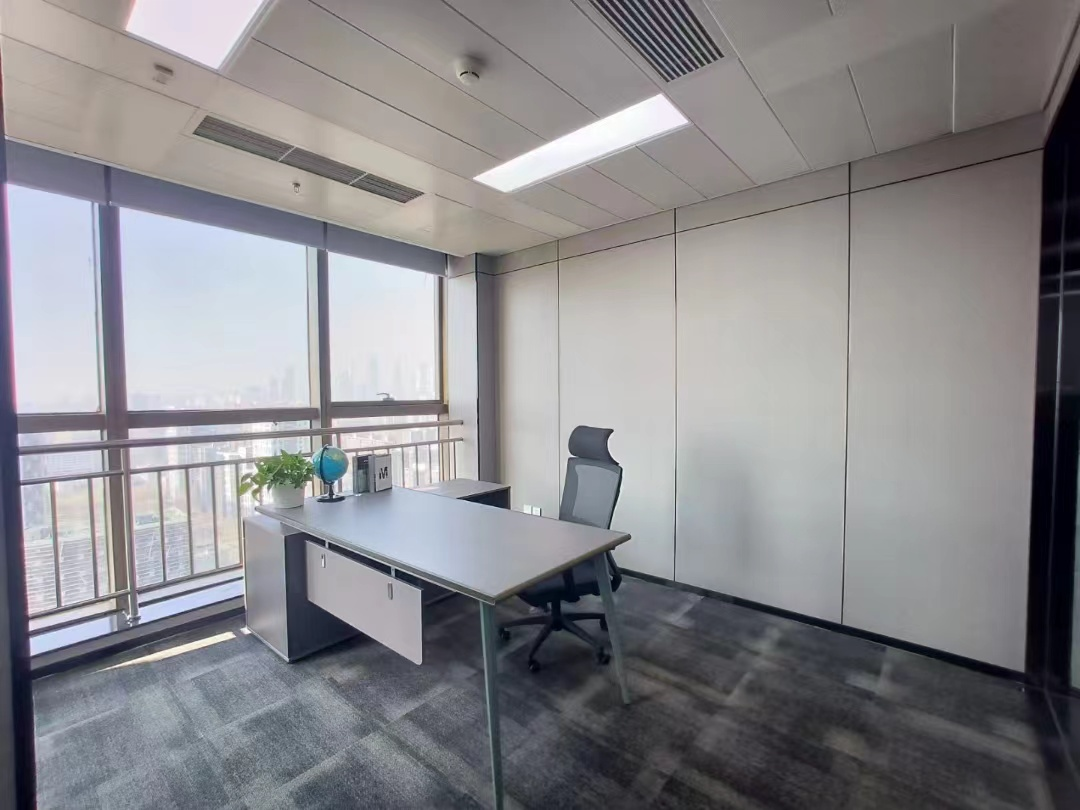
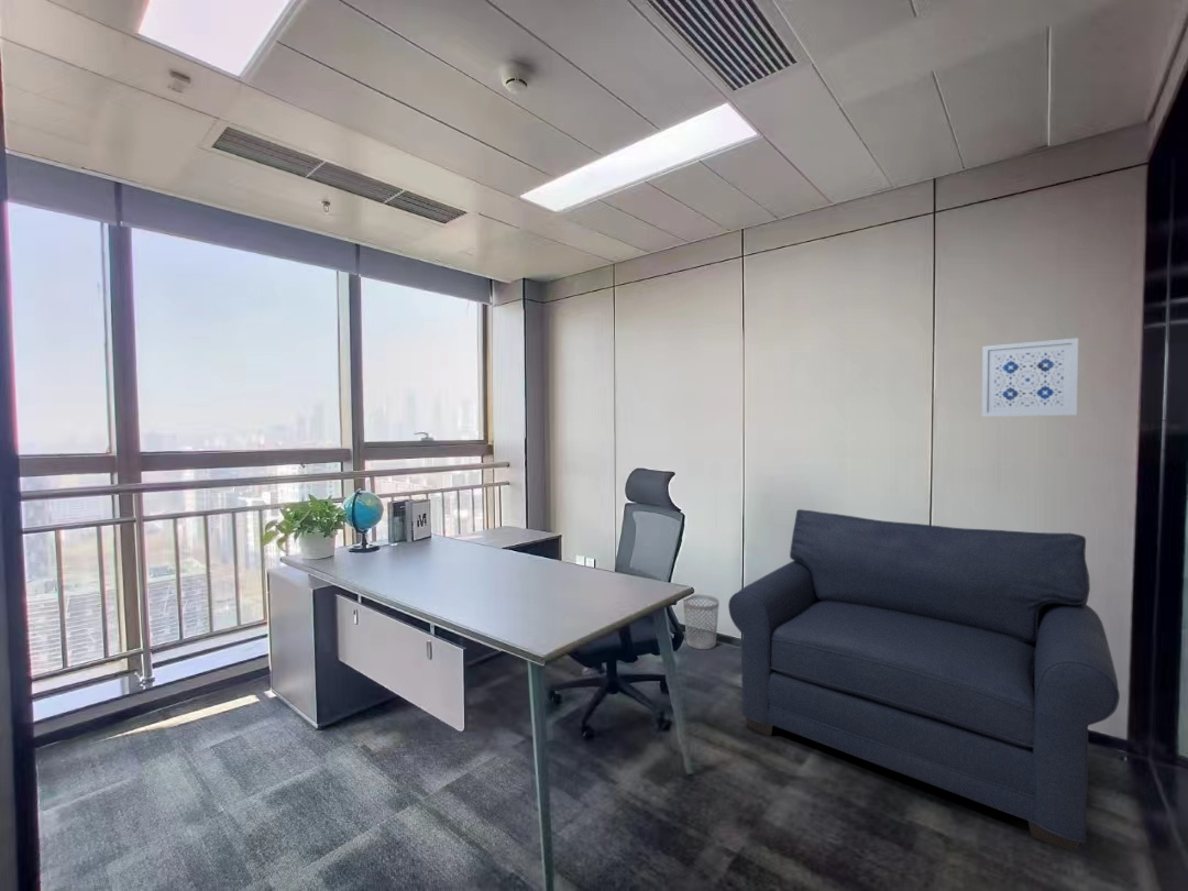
+ wall art [981,337,1079,418]
+ wastebasket [682,594,721,650]
+ sofa [727,508,1121,854]
